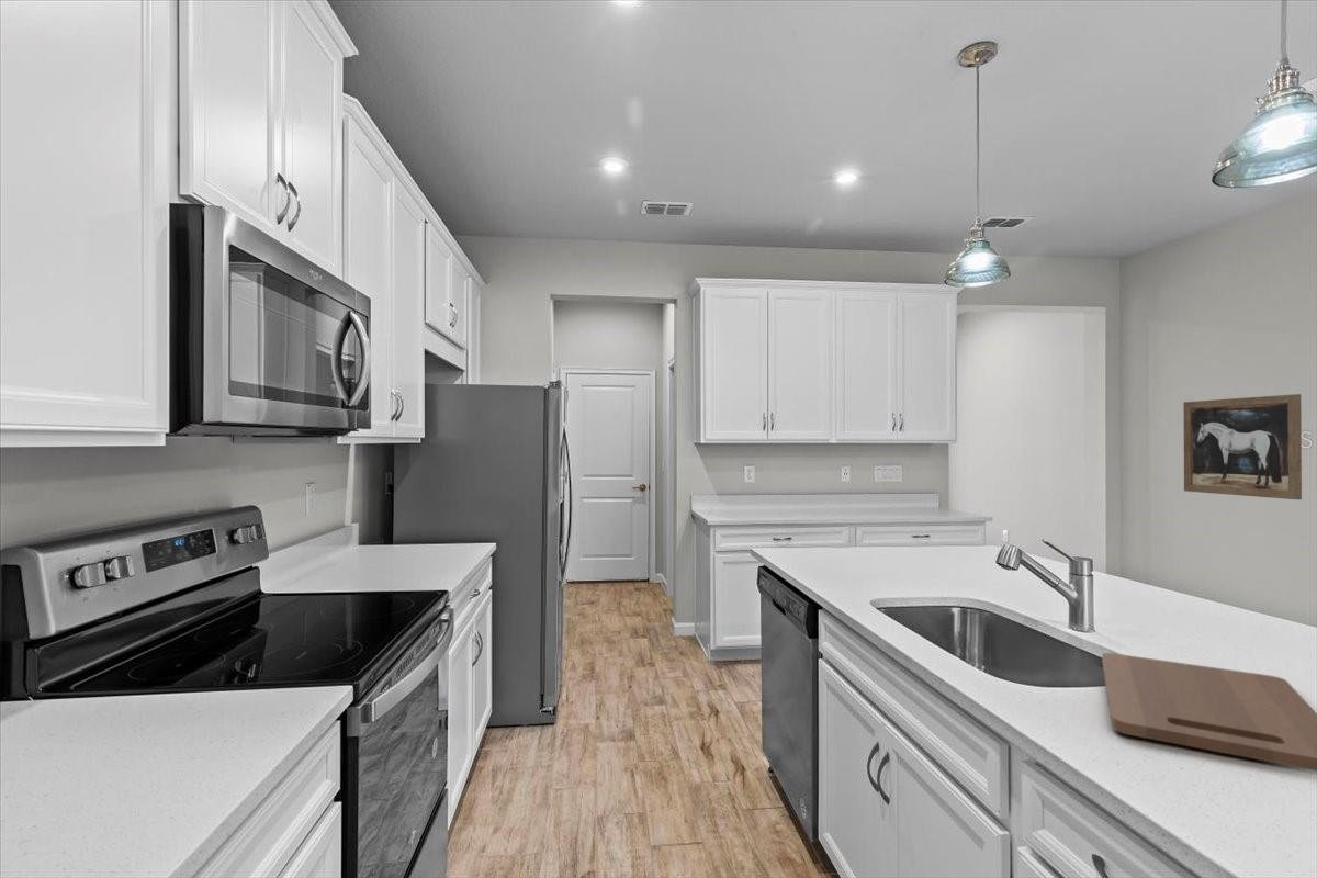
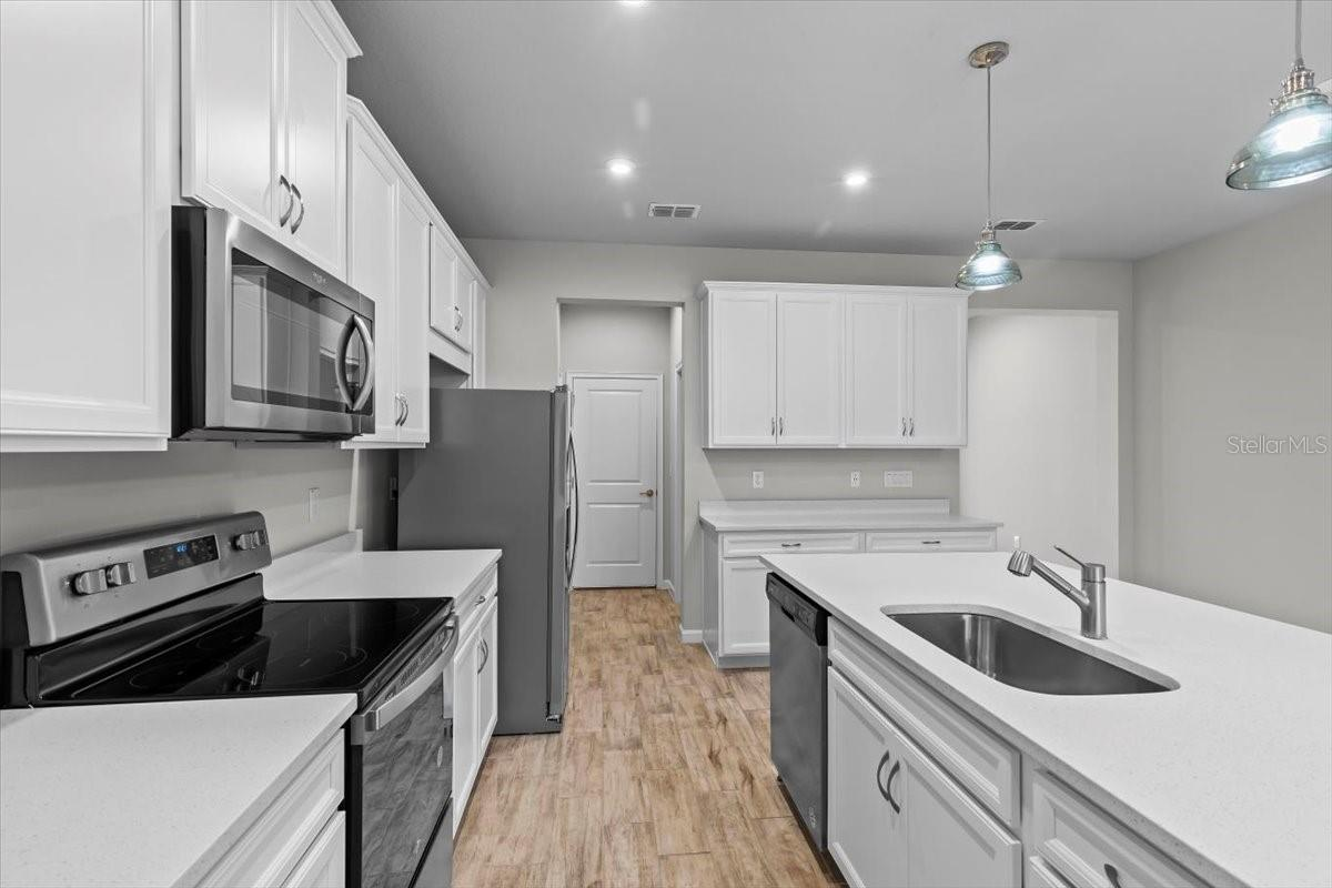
- cutting board [1101,652,1317,773]
- wall art [1182,393,1303,500]
